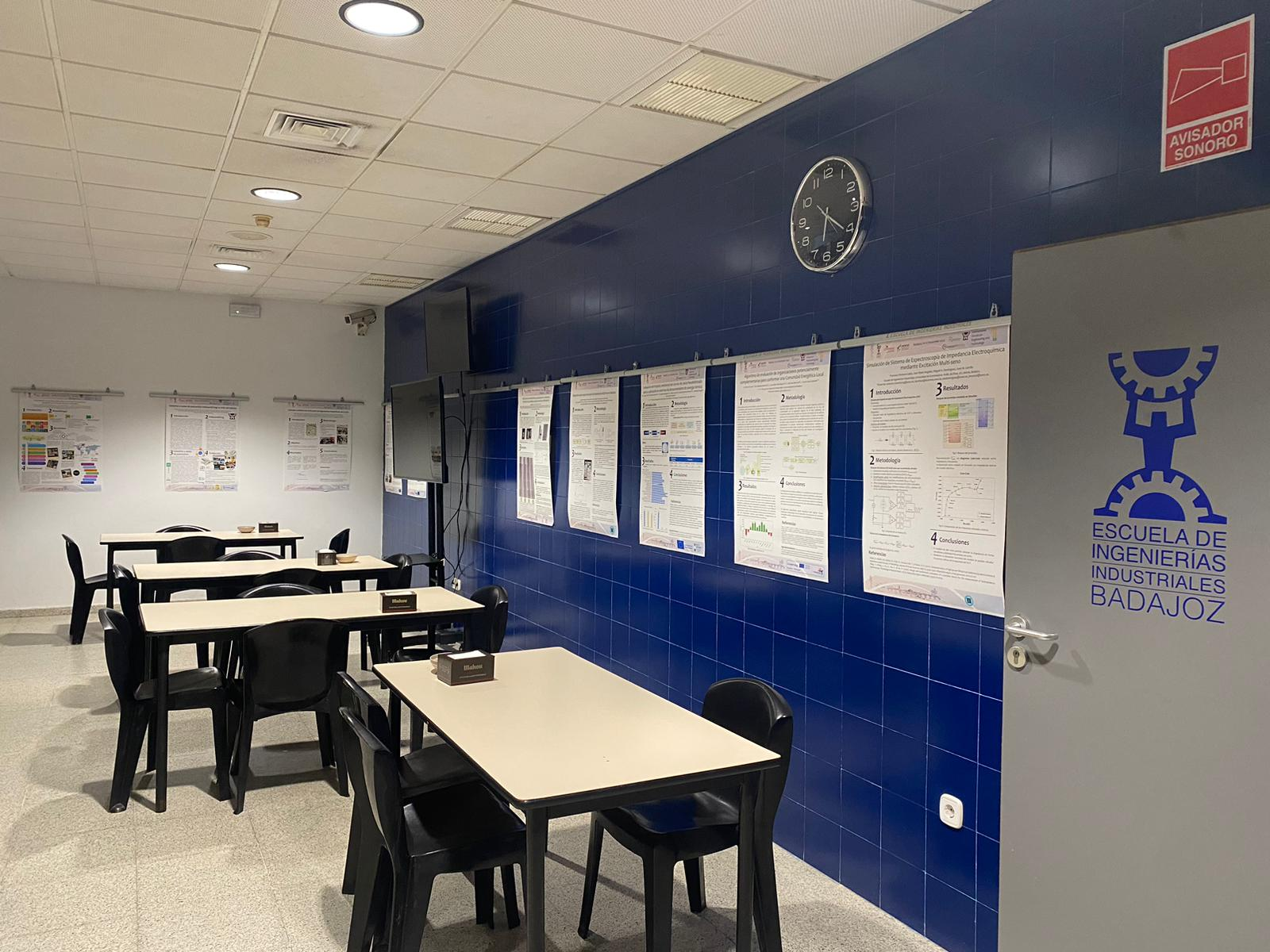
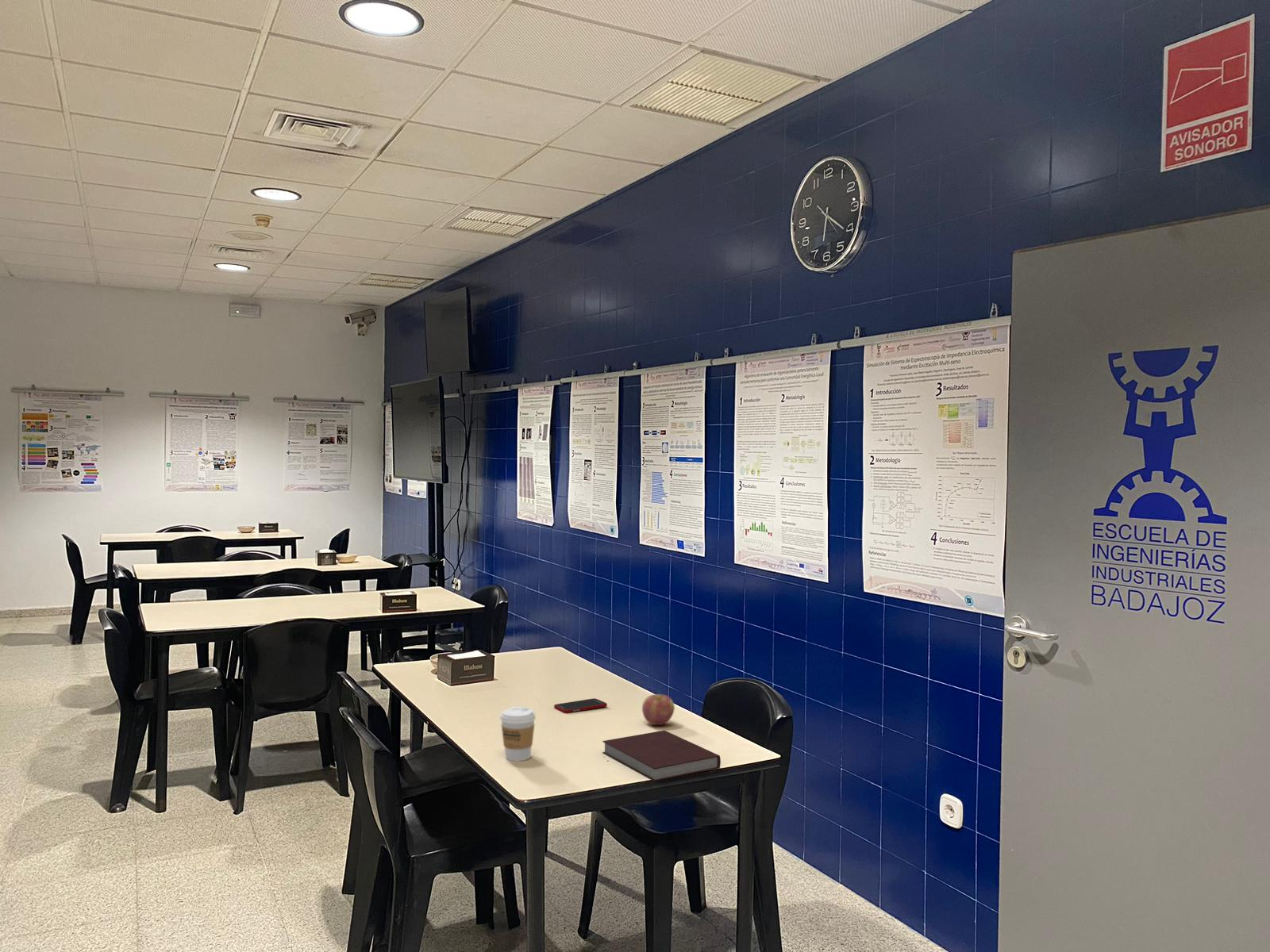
+ notebook [602,730,722,782]
+ cell phone [553,697,608,714]
+ coffee cup [499,706,537,762]
+ apple [641,693,675,726]
